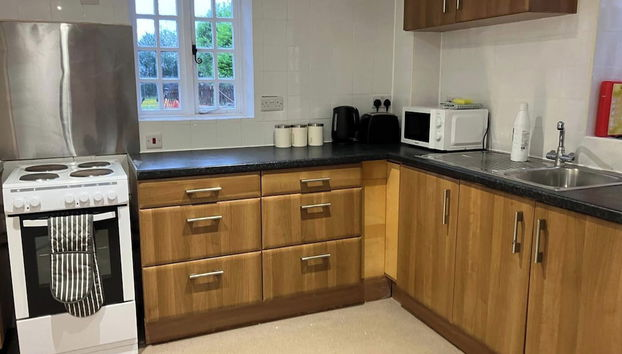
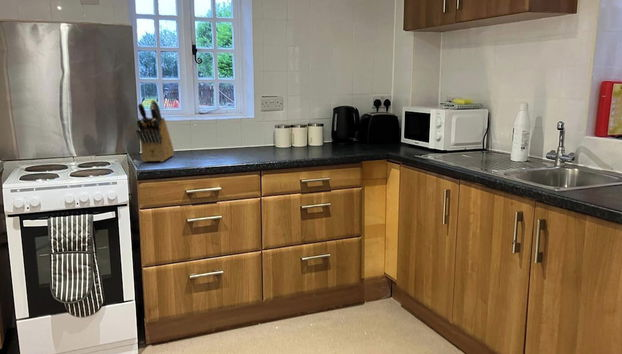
+ knife block [135,99,175,163]
